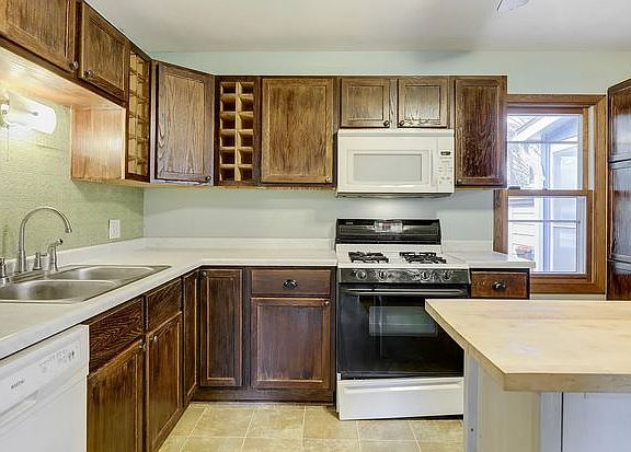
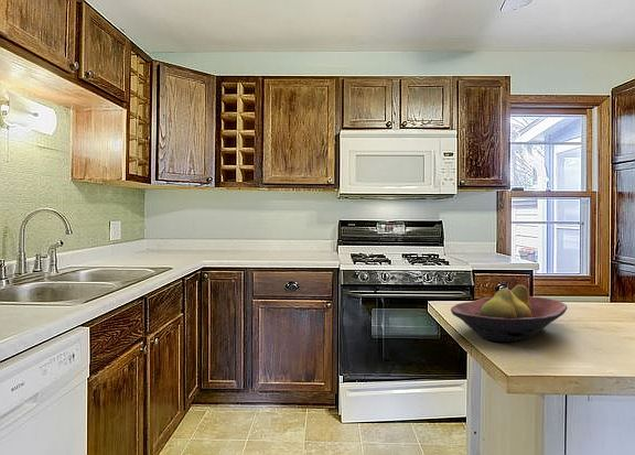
+ fruit bowl [450,283,568,343]
